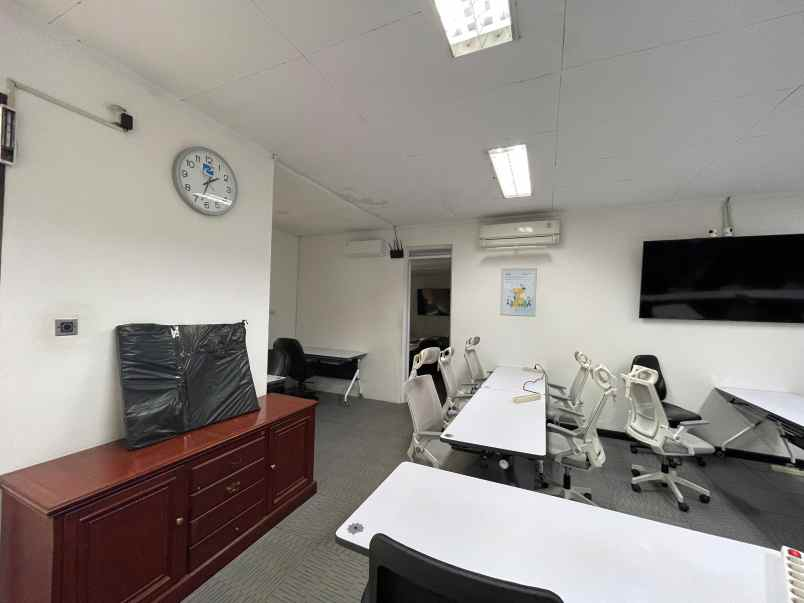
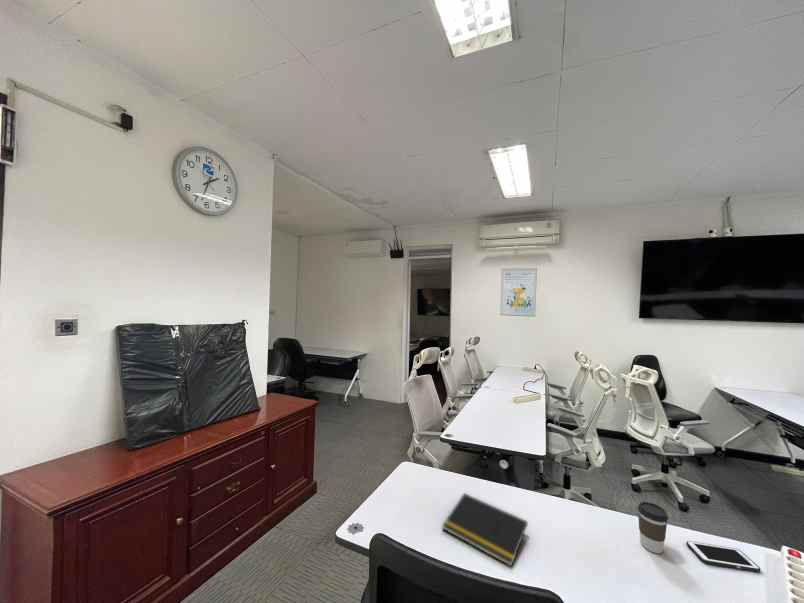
+ notepad [441,492,529,567]
+ cell phone [685,540,761,572]
+ coffee cup [637,501,669,554]
